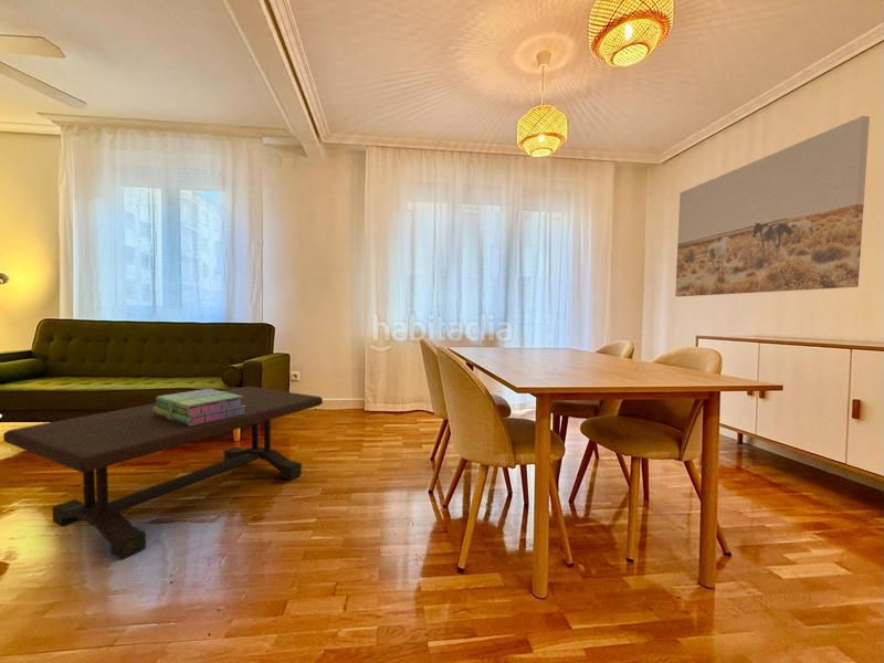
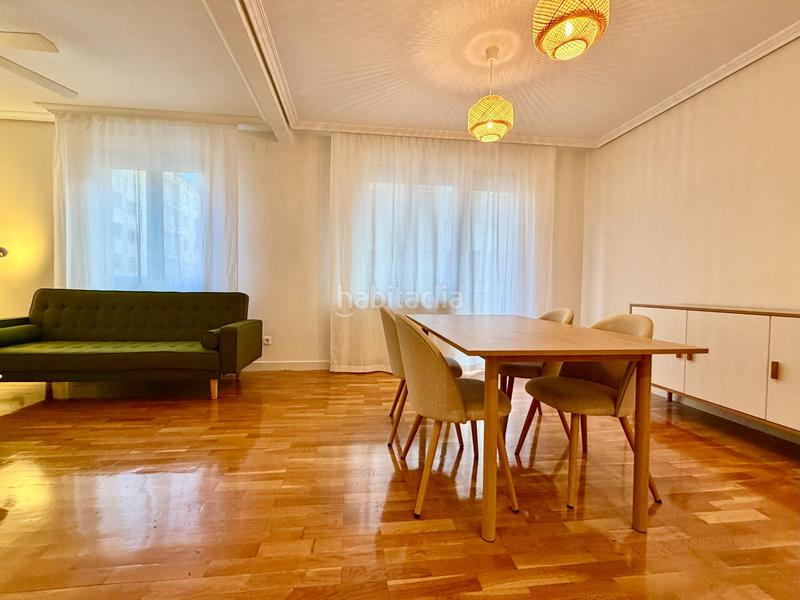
- coffee table [2,386,324,560]
- wall art [674,115,871,297]
- stack of books [152,388,246,427]
